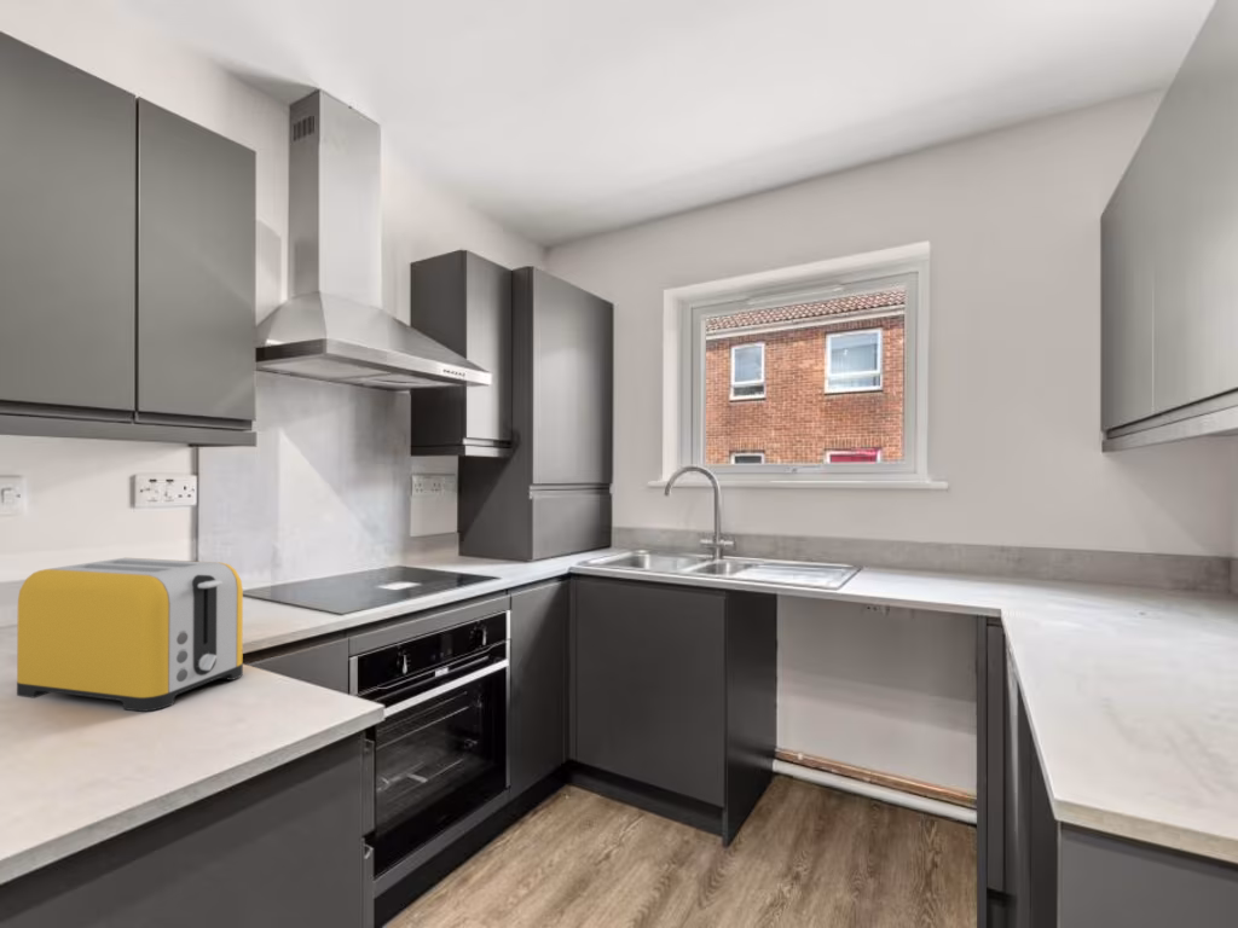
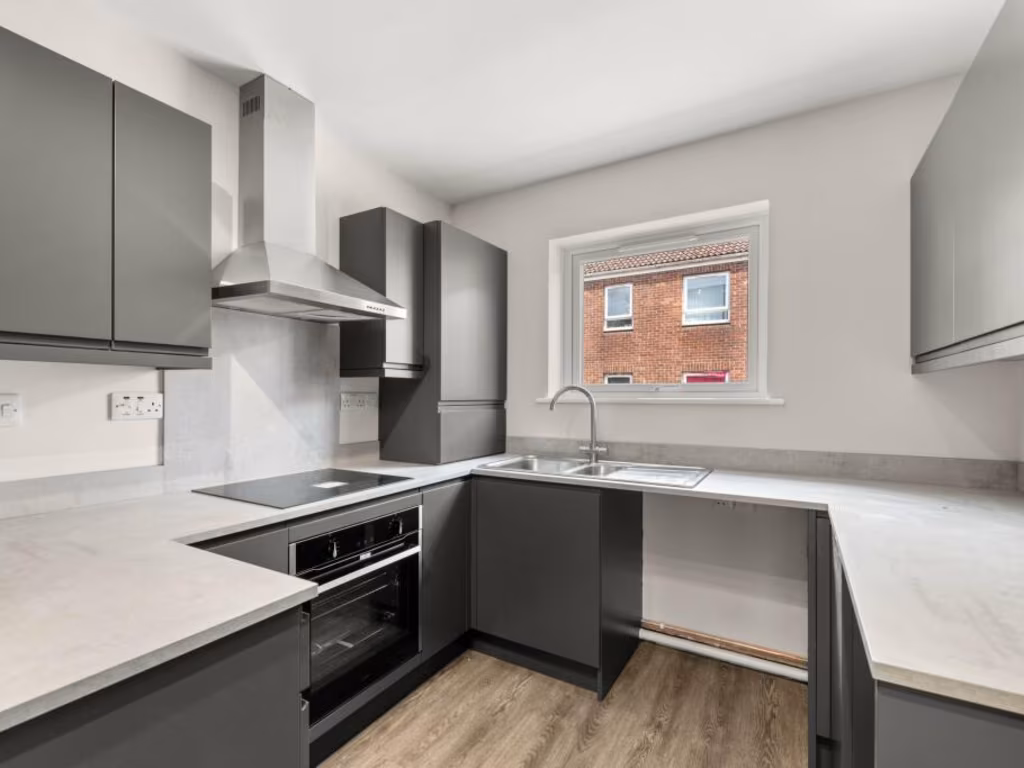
- toaster [16,557,244,713]
